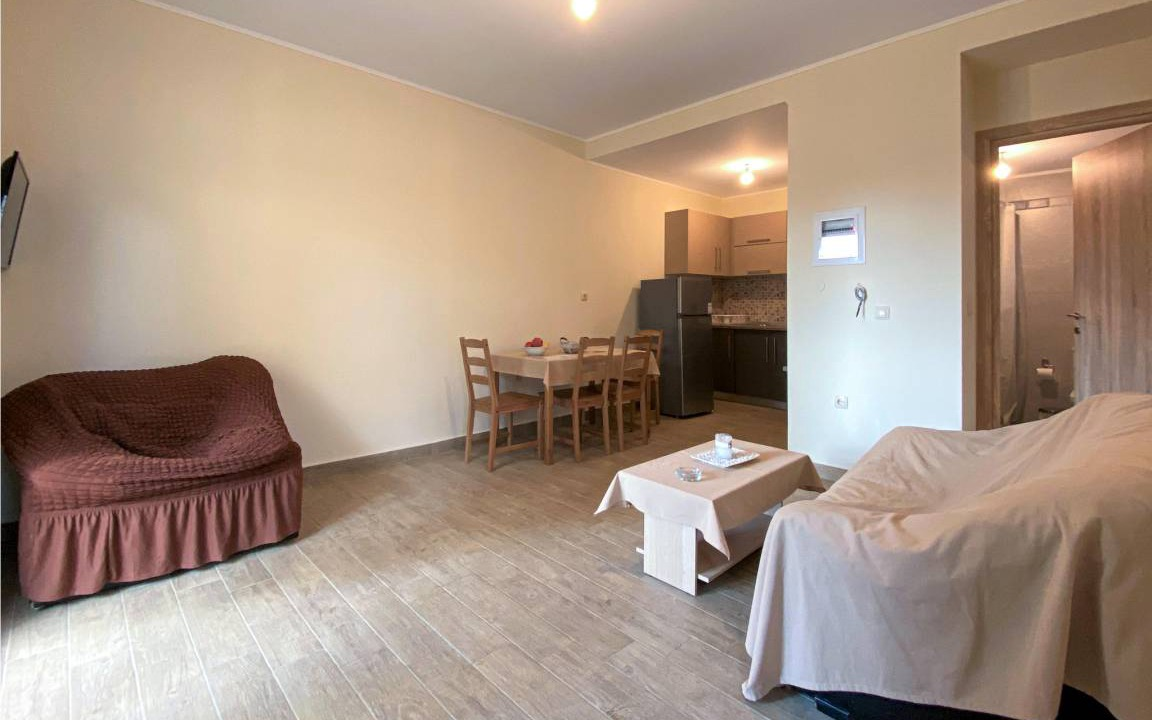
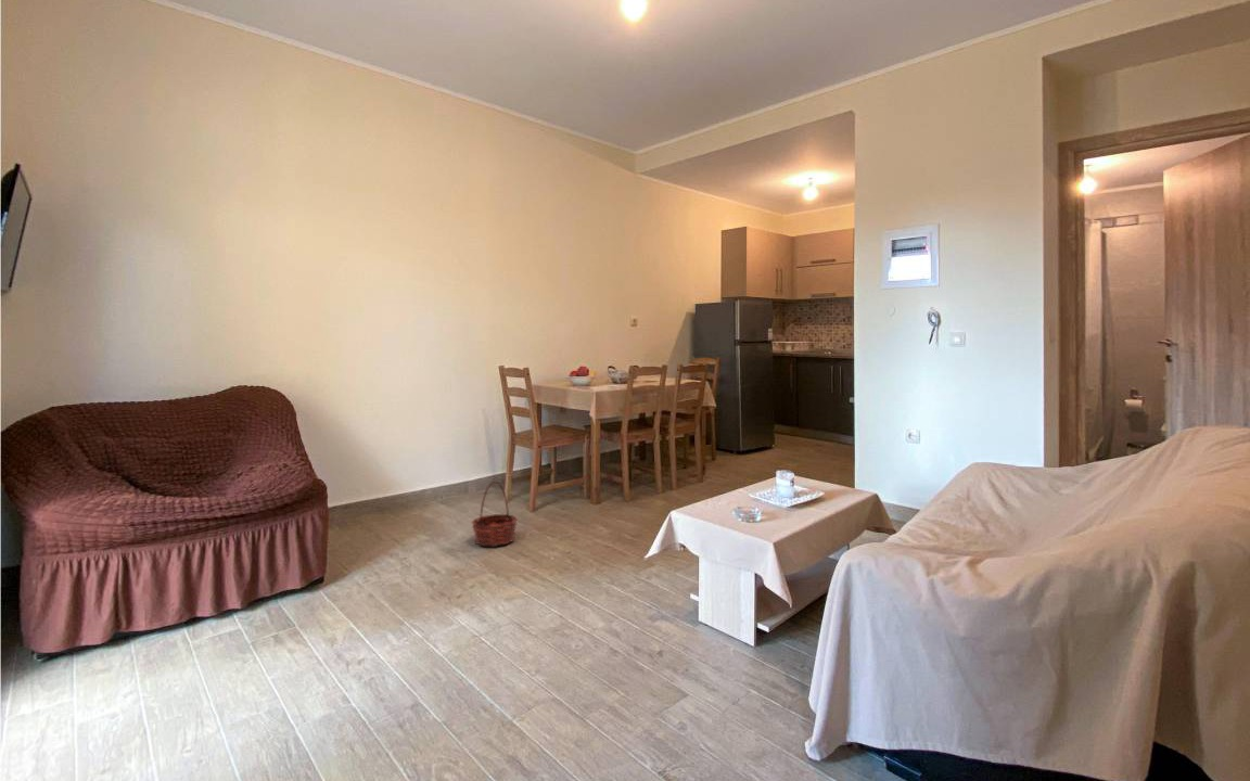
+ basket [470,481,519,548]
